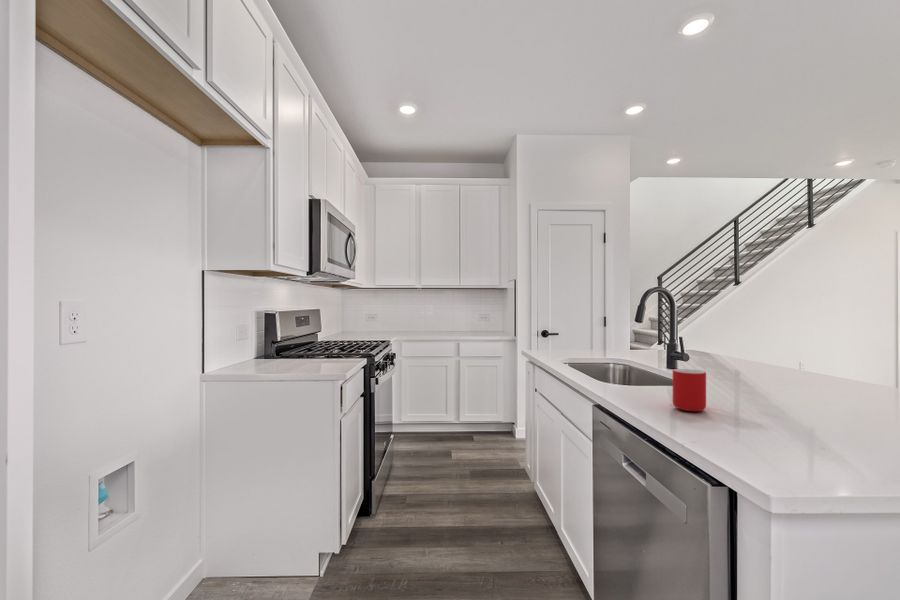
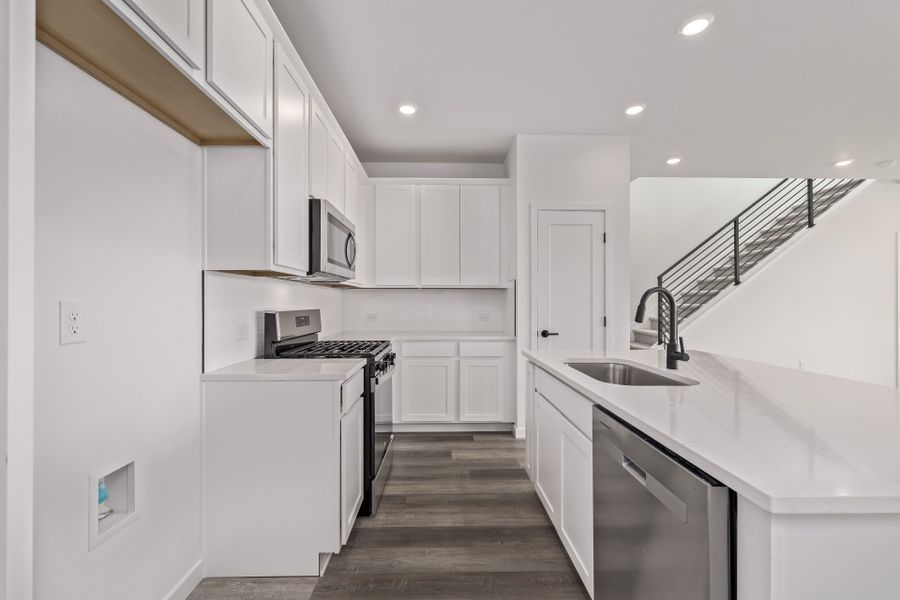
- cup [672,368,707,412]
